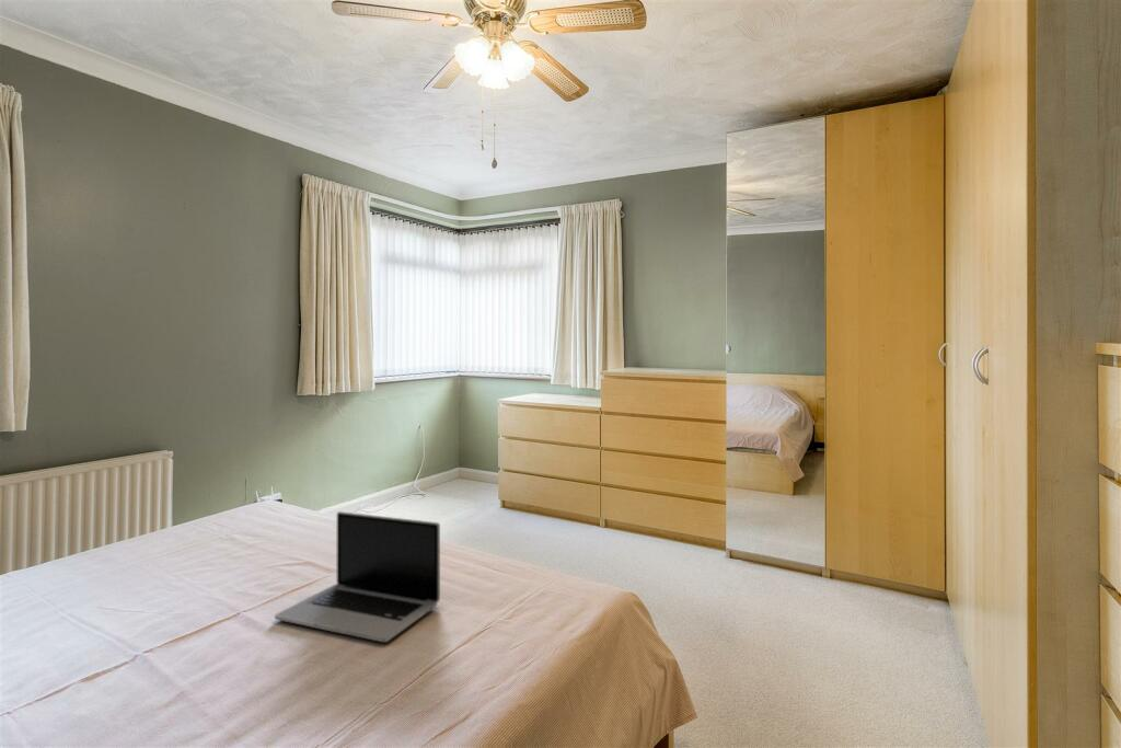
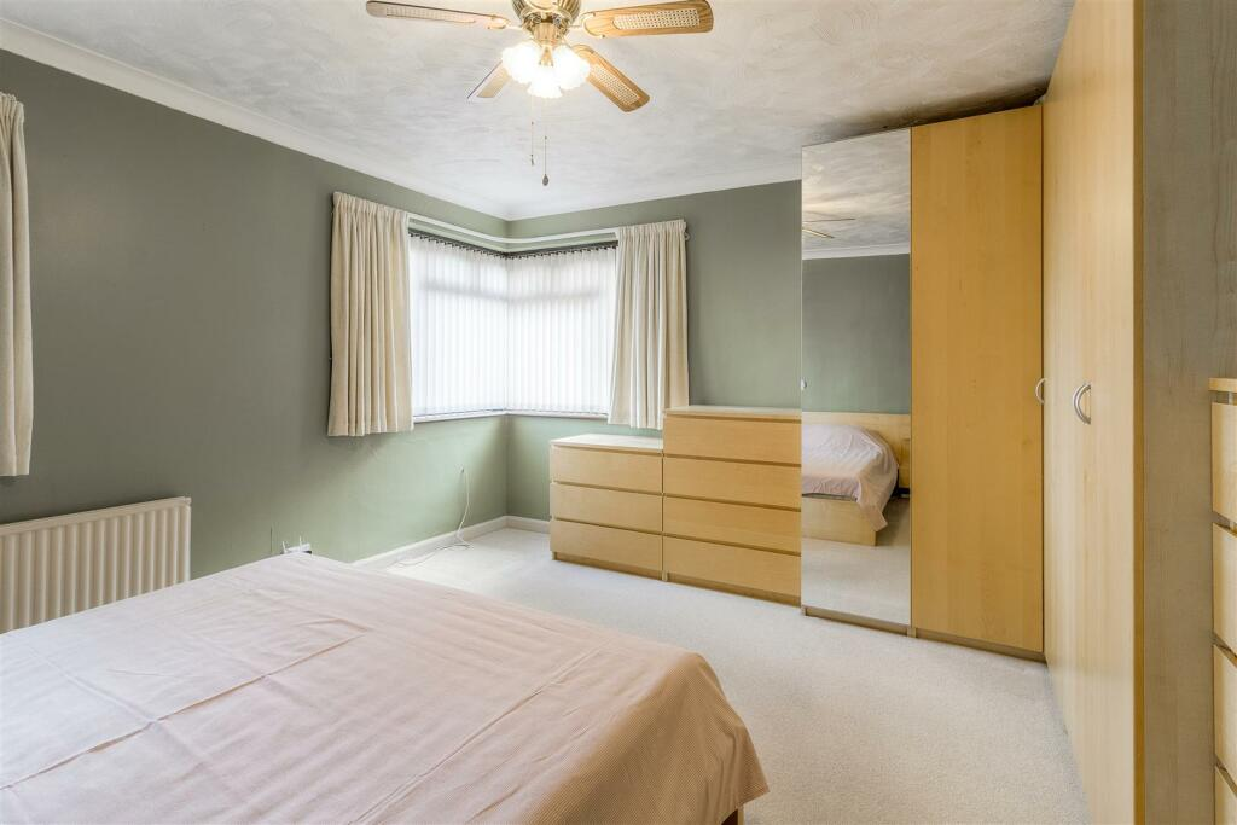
- laptop [274,510,441,643]
